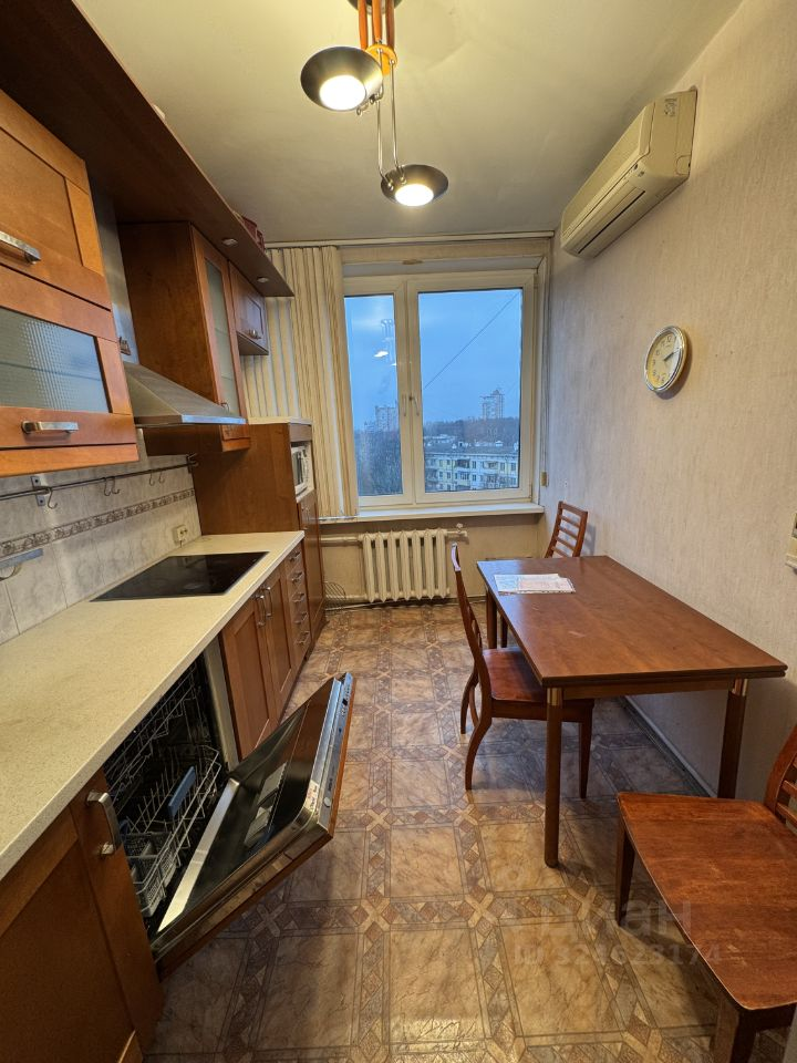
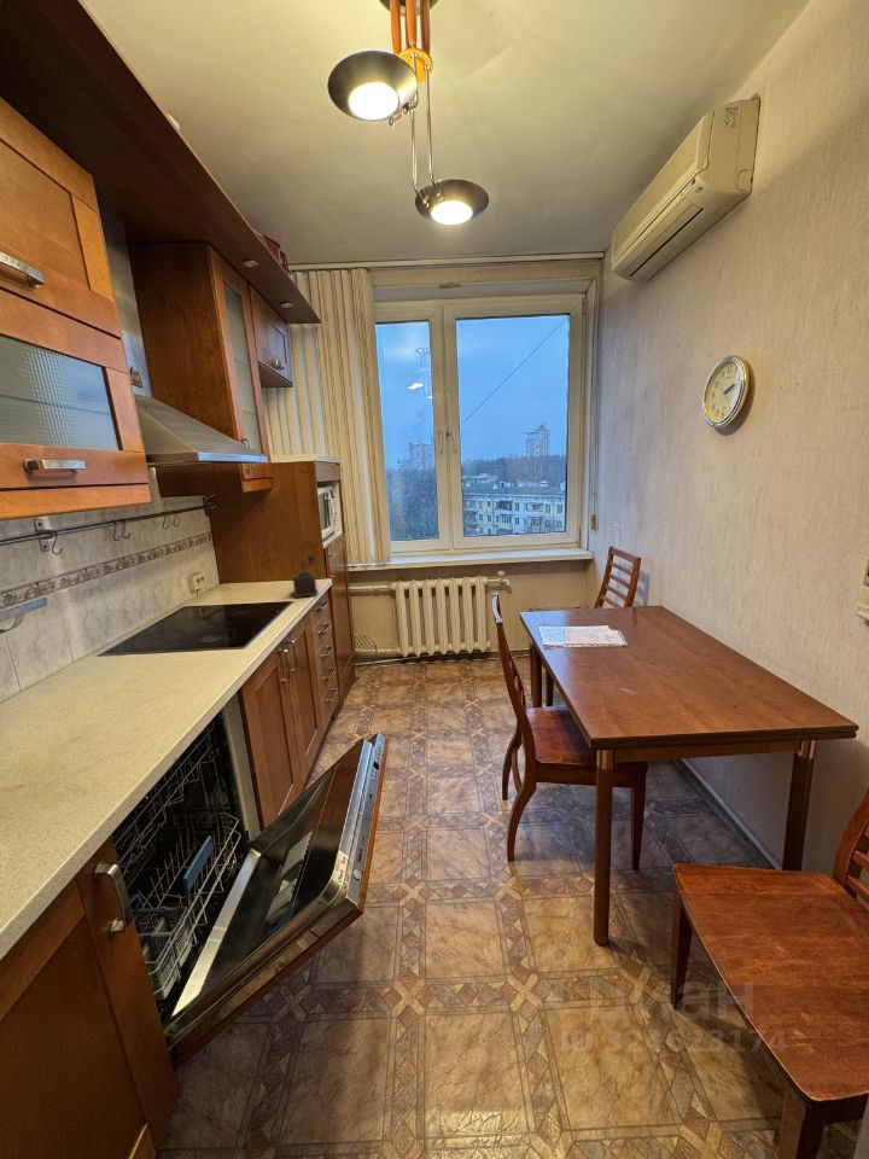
+ pepper mill [292,554,320,599]
